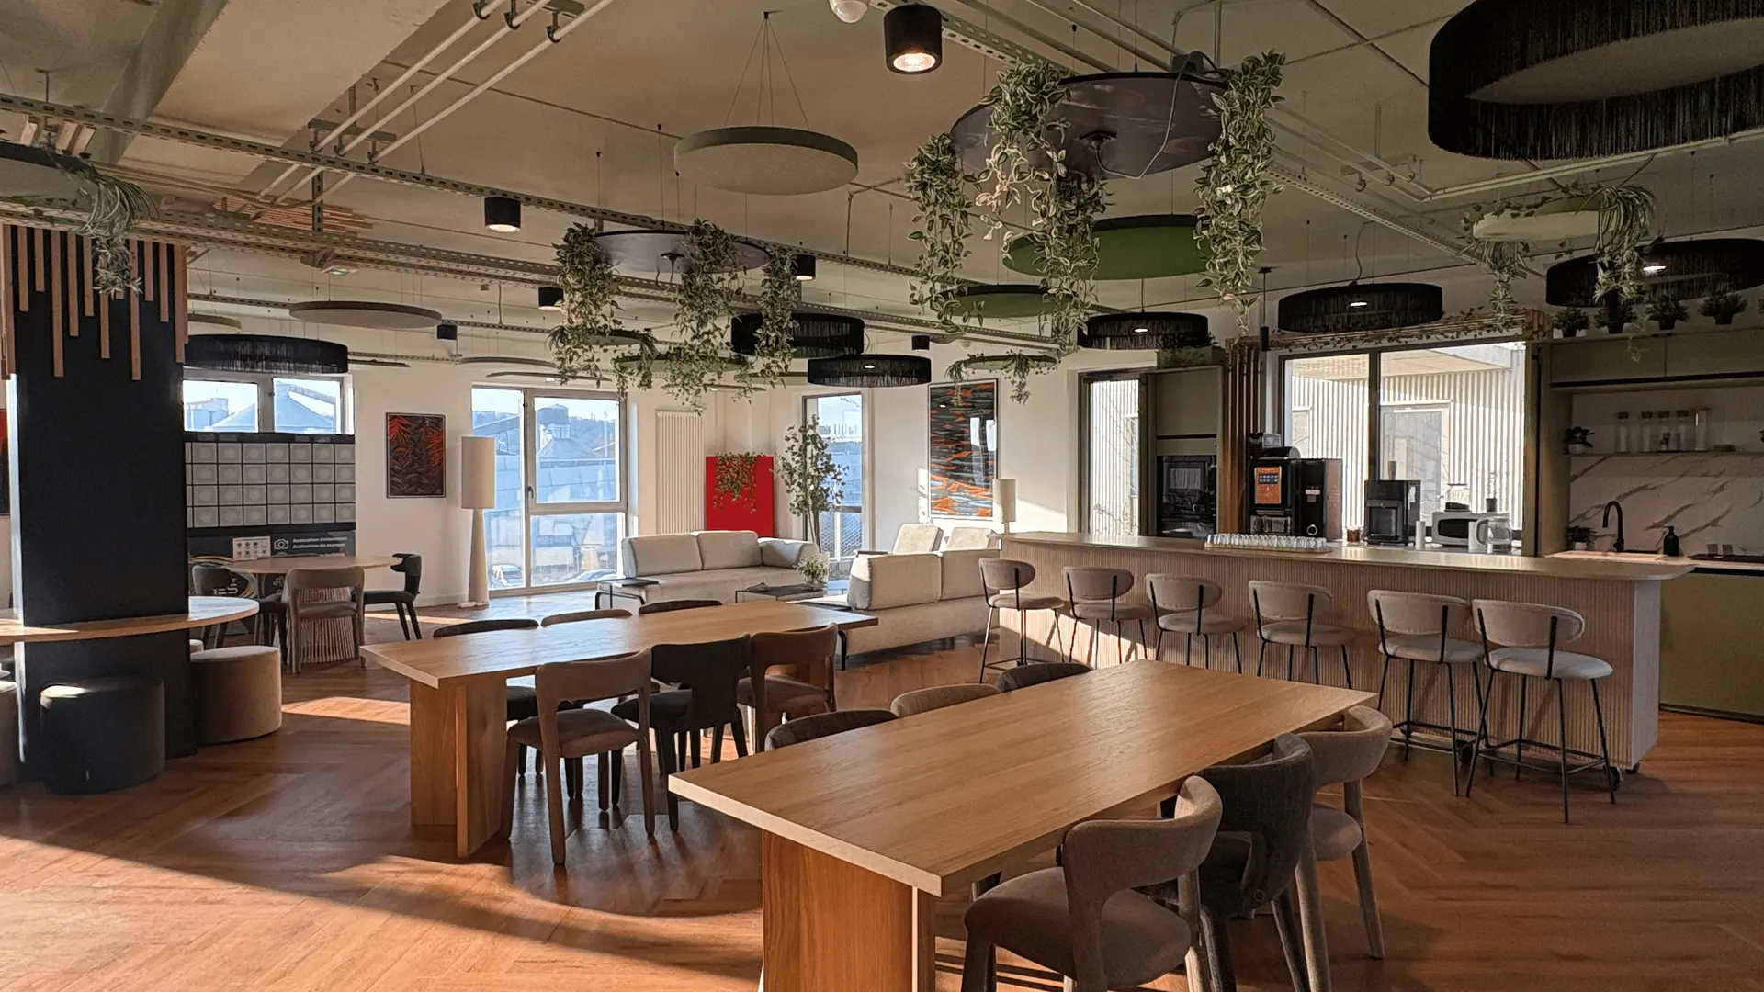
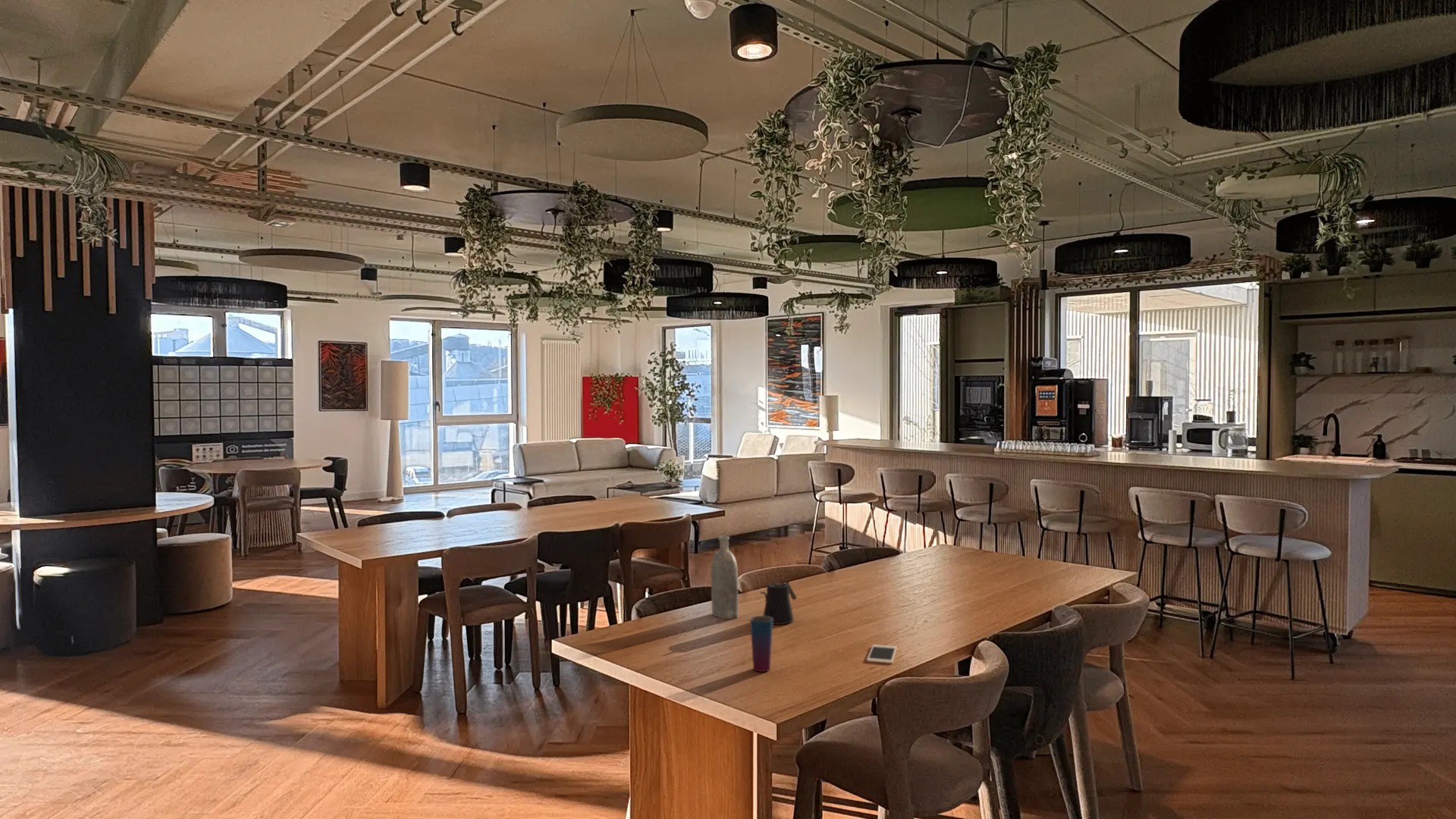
+ bottle [711,535,739,620]
+ cup [749,615,773,673]
+ cell phone [866,644,898,664]
+ kettle [760,580,798,626]
